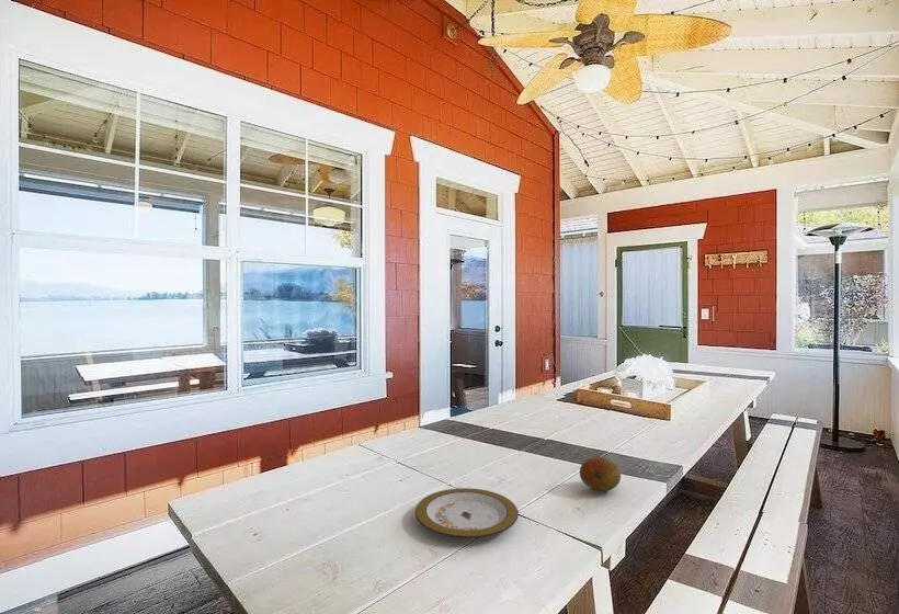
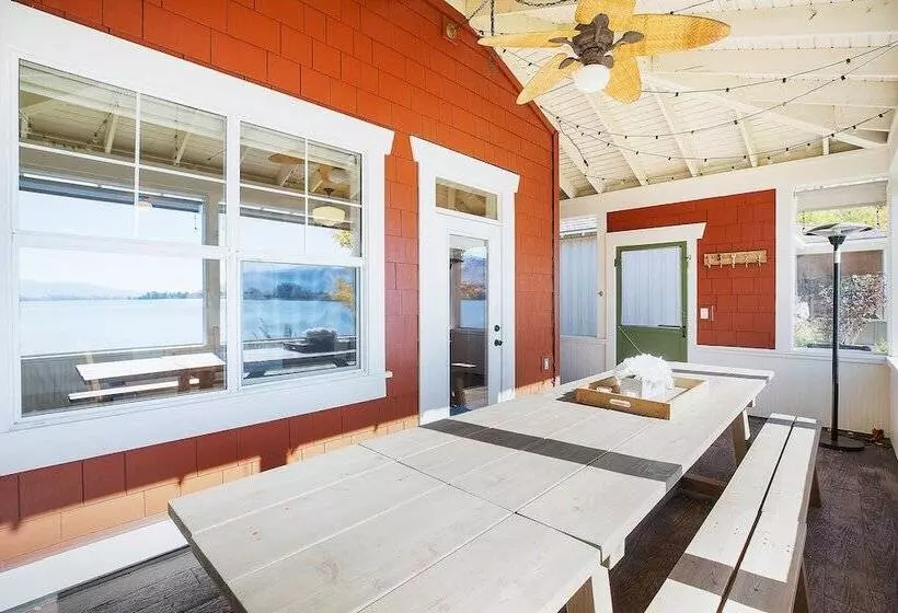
- plate [414,487,520,539]
- fruit [579,456,622,492]
